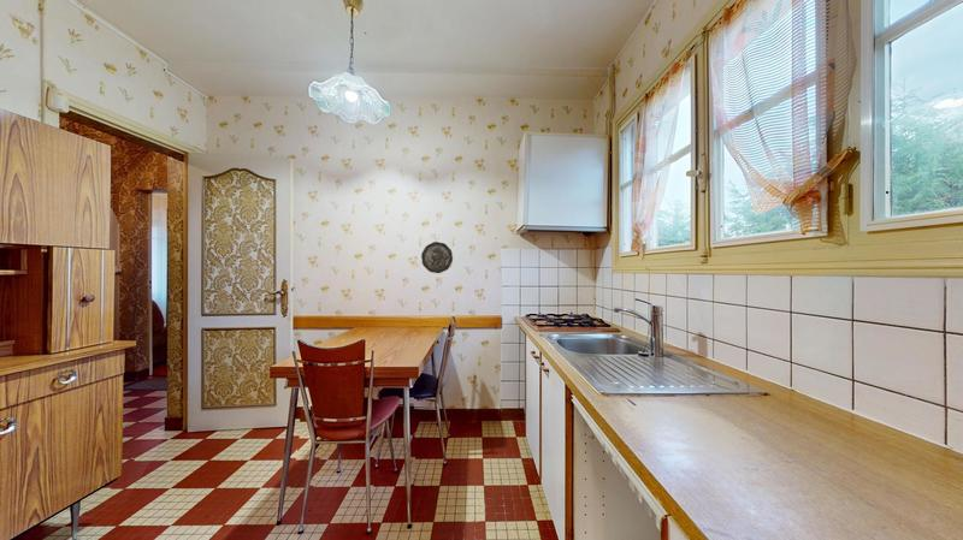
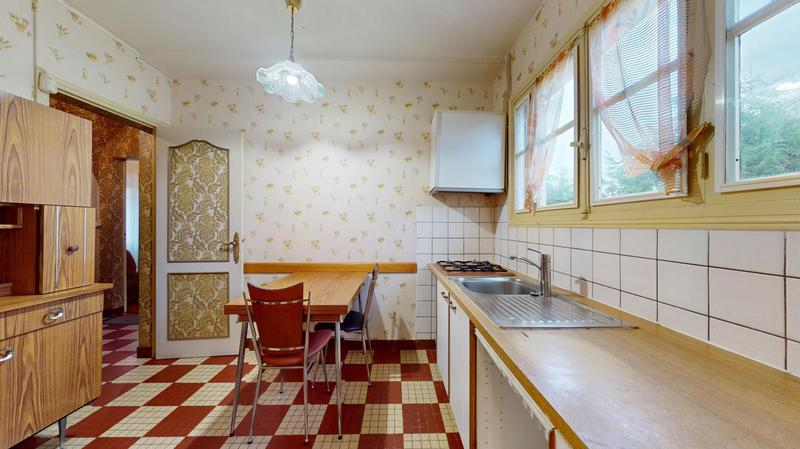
- decorative plate [420,241,454,274]
